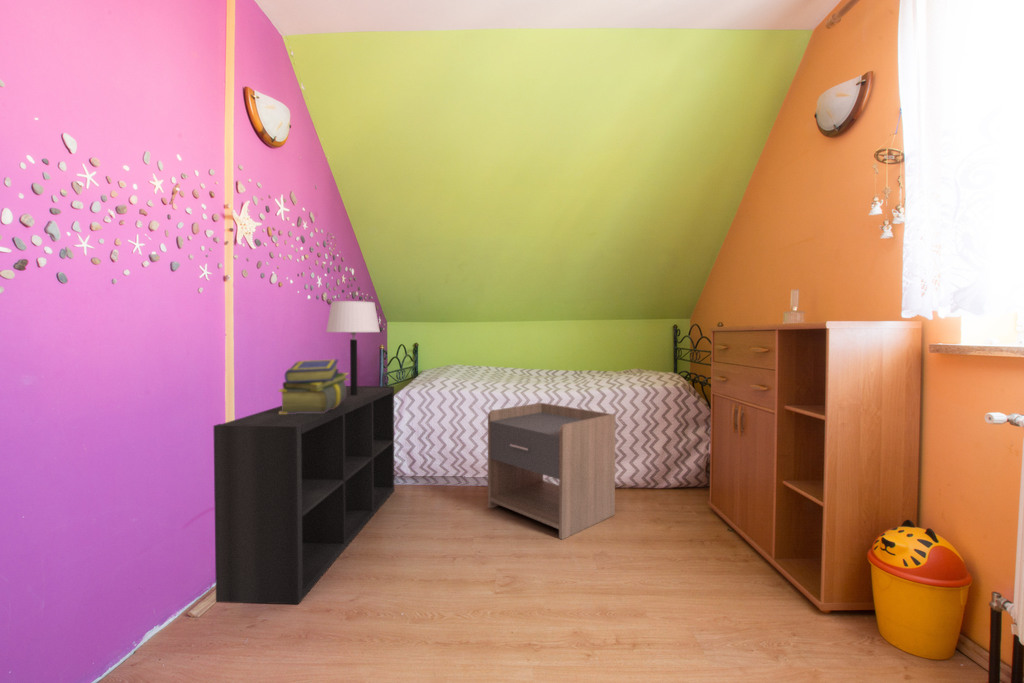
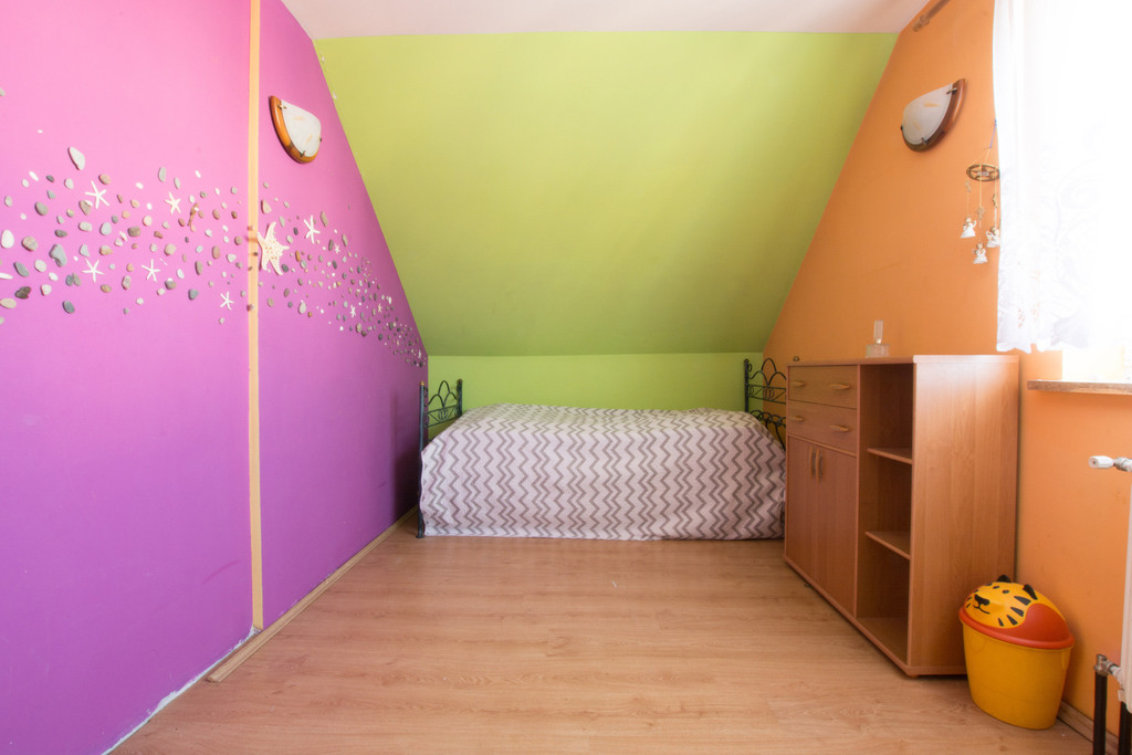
- stack of books [277,359,350,414]
- bookshelf [212,385,395,605]
- nightstand [487,402,616,541]
- table lamp [325,300,381,395]
